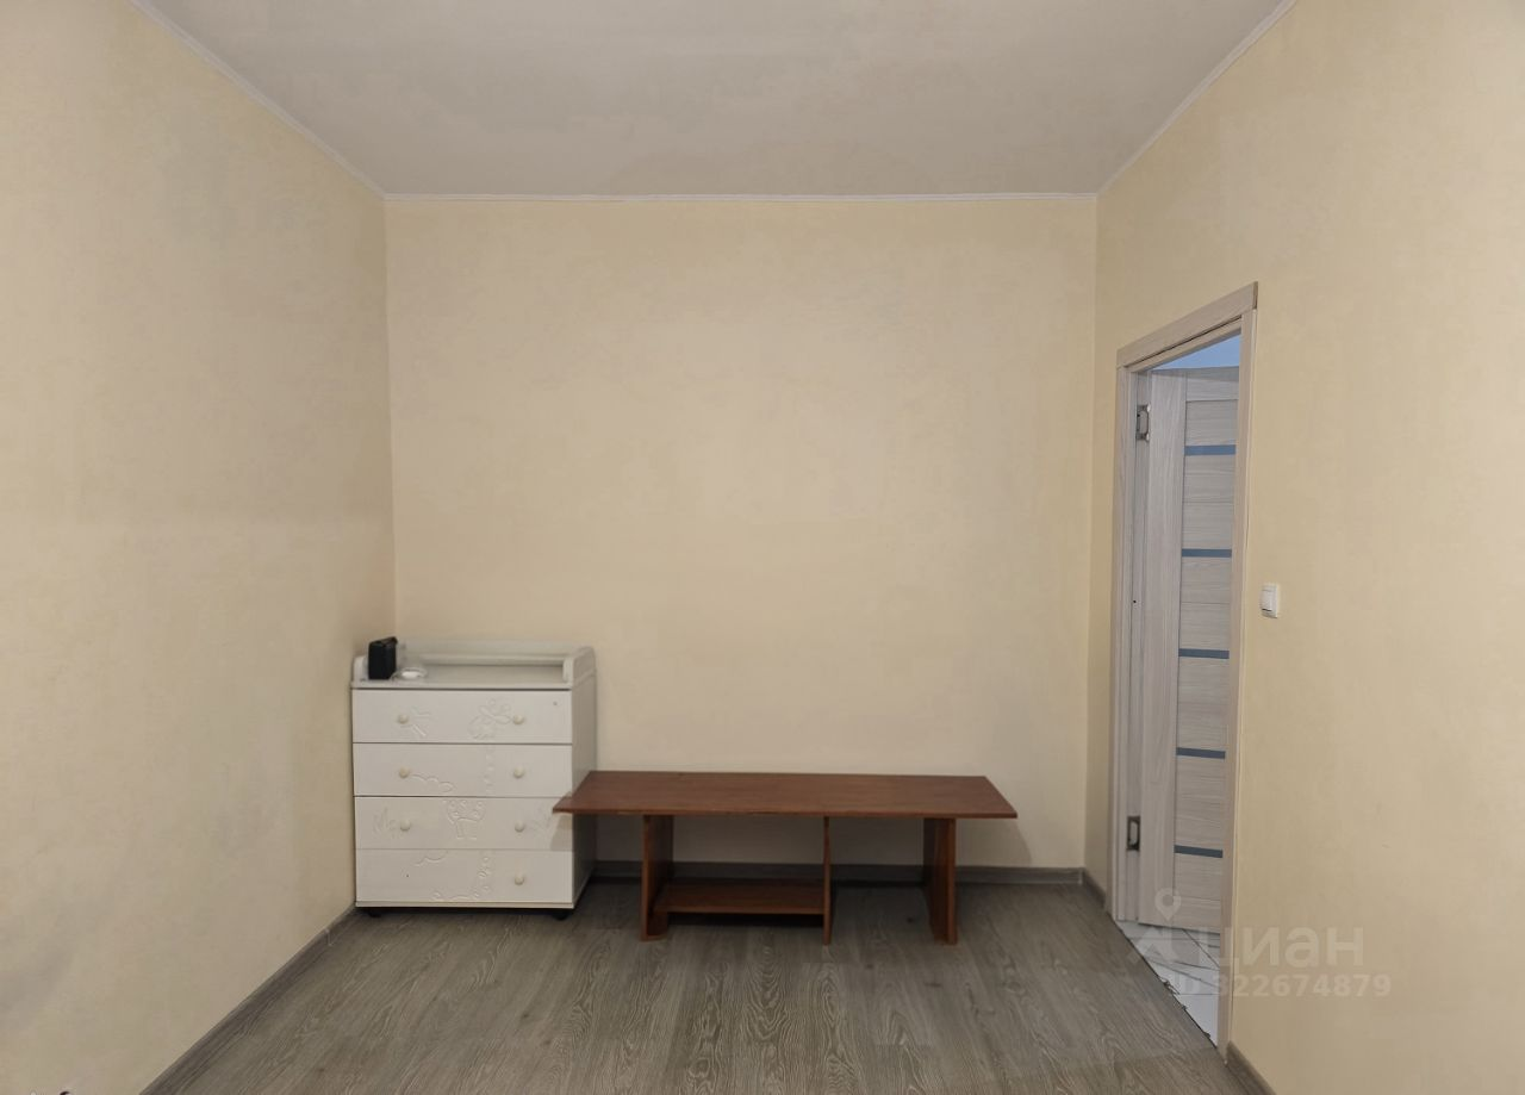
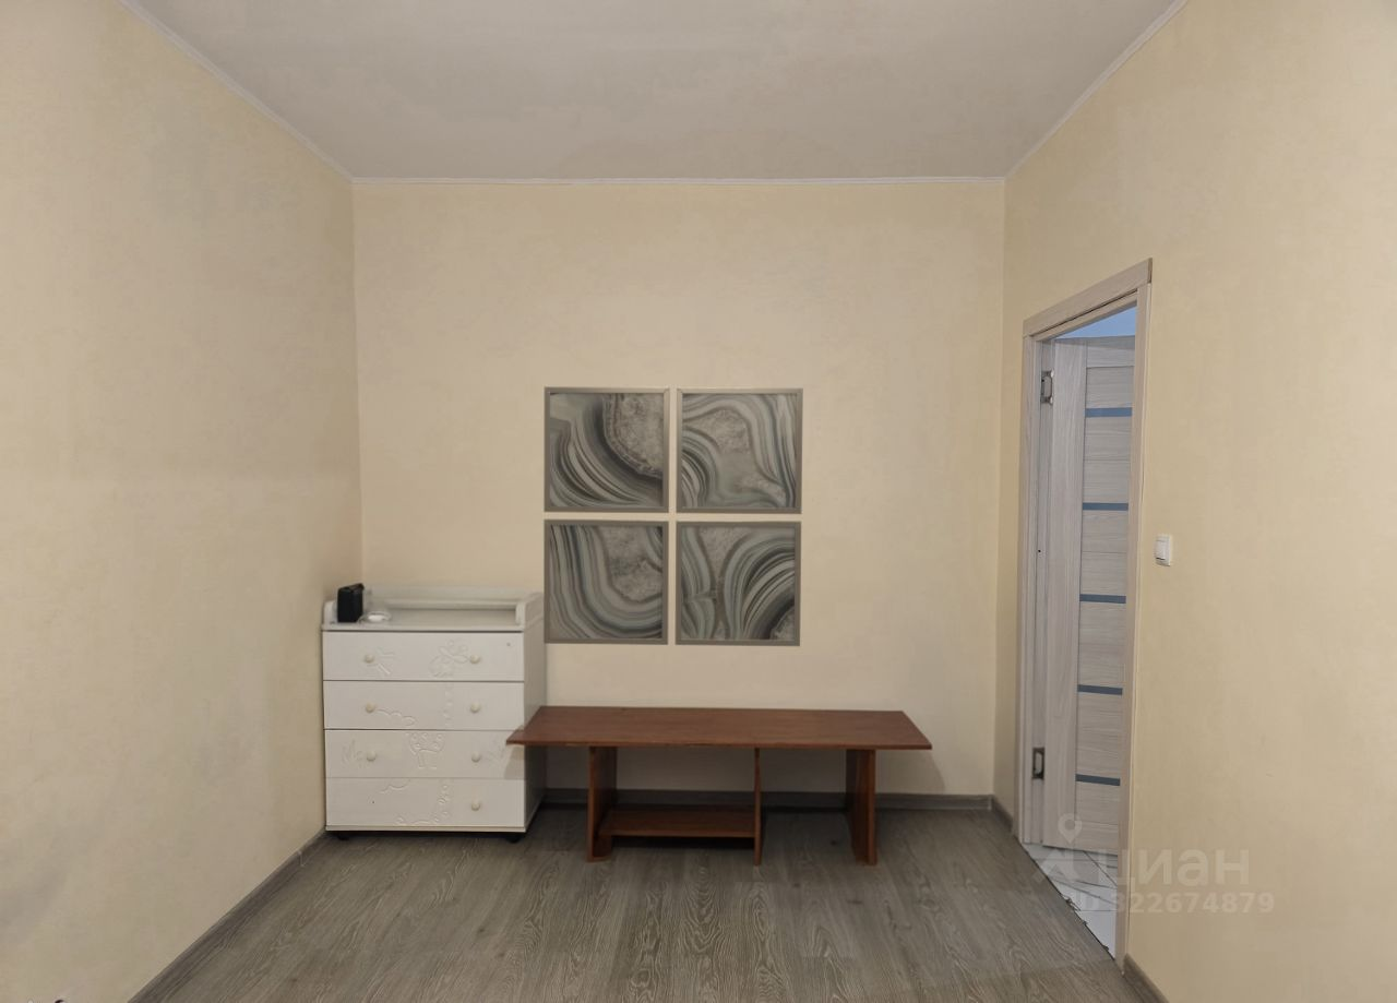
+ wall art [542,385,804,647]
